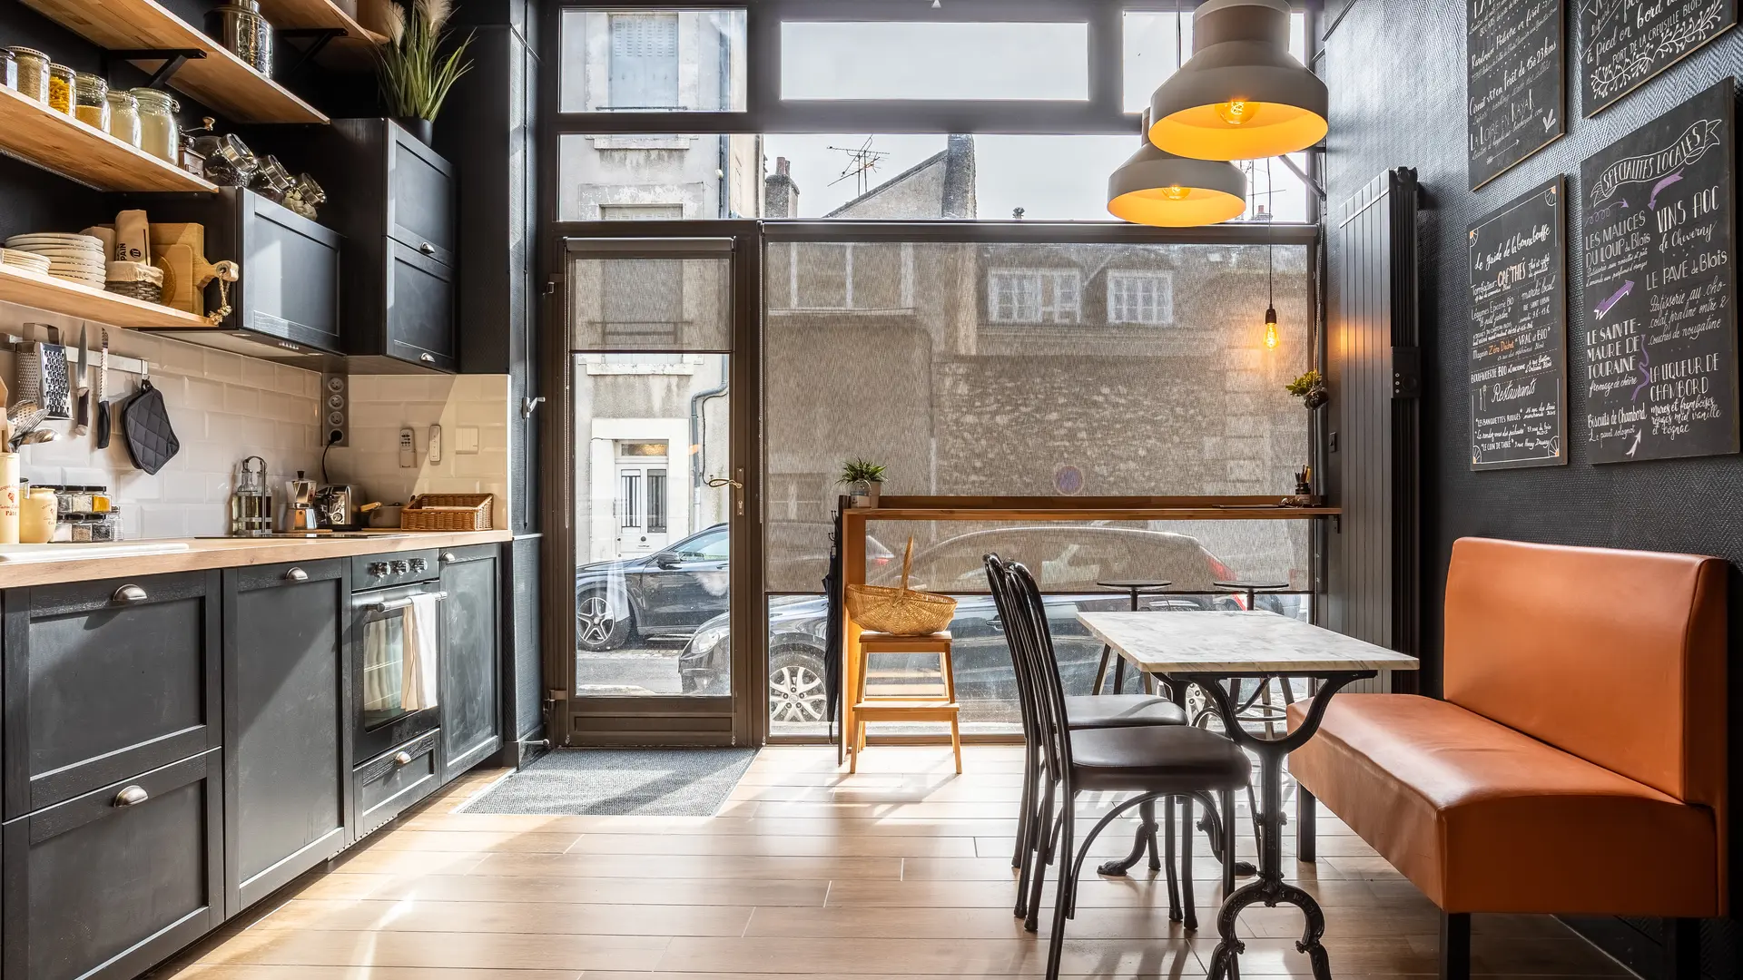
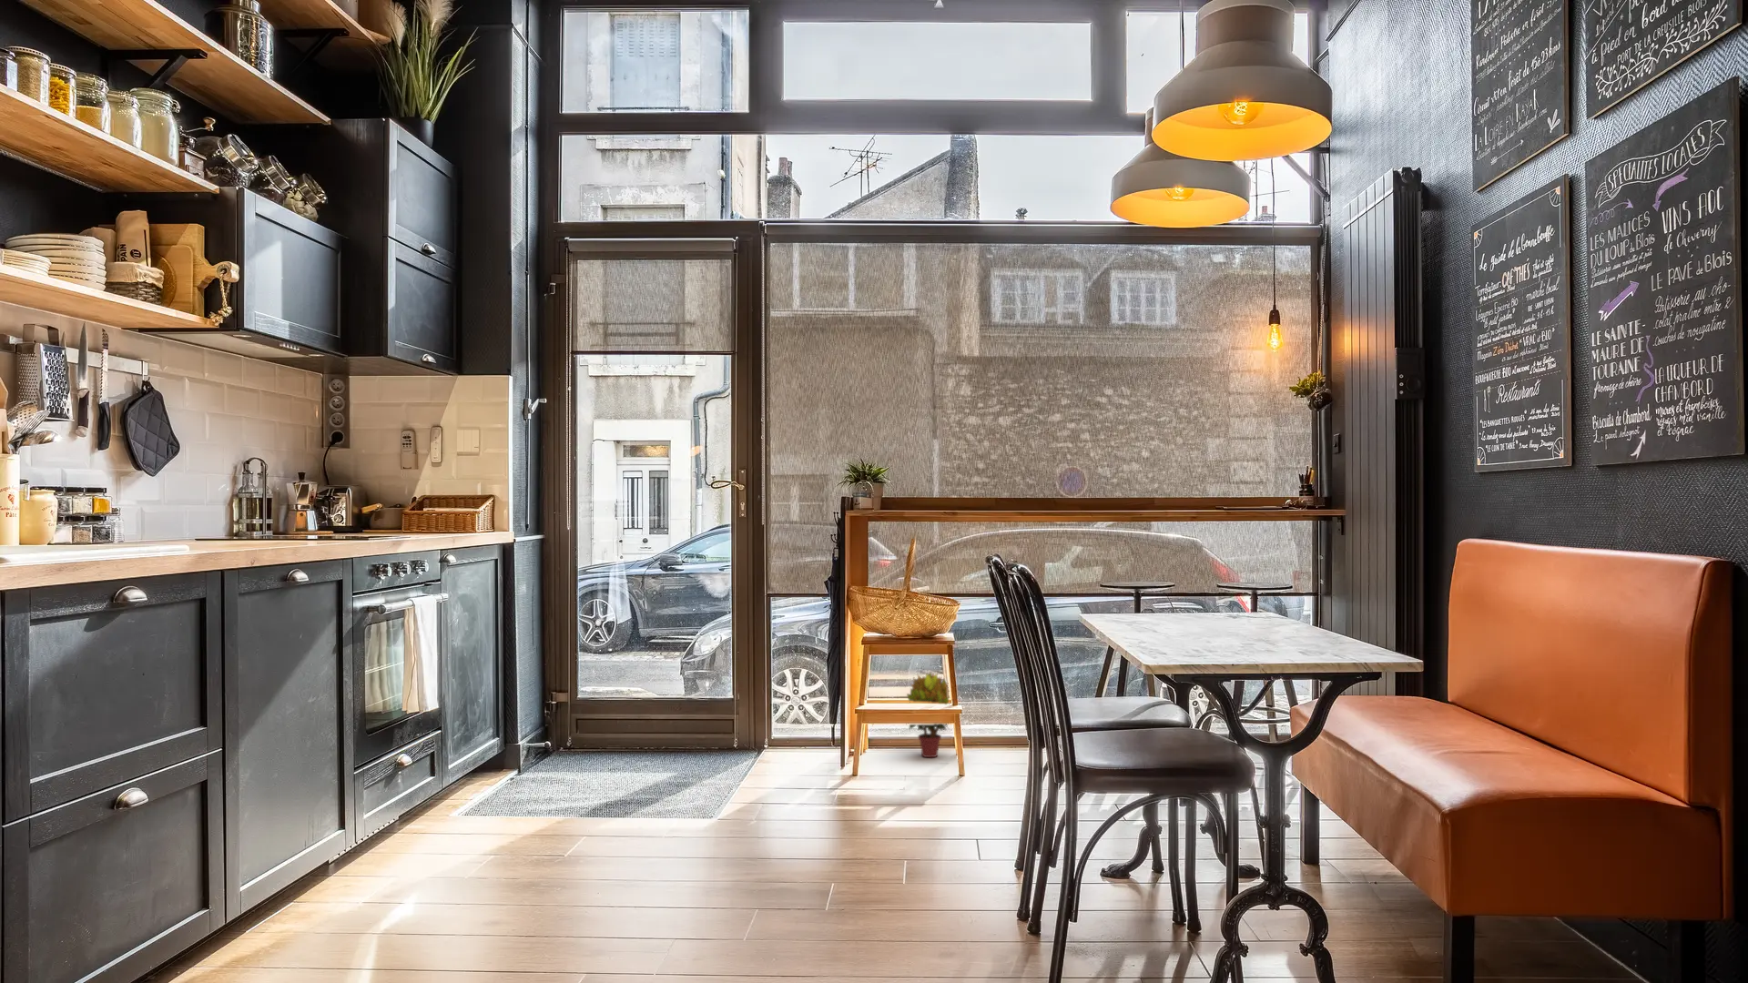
+ potted plant [905,671,950,759]
